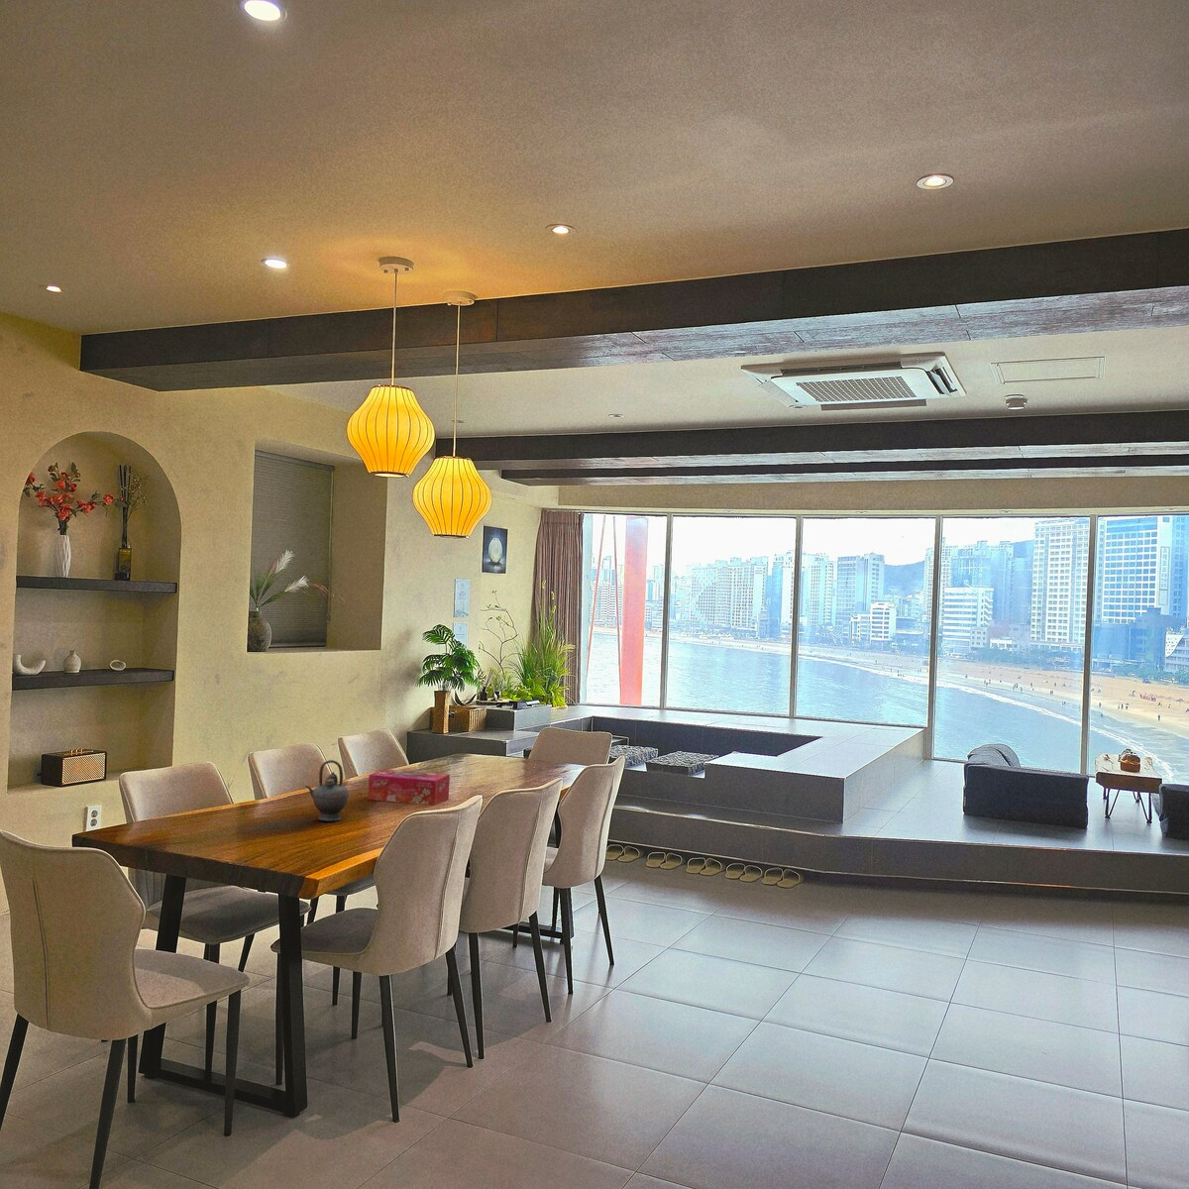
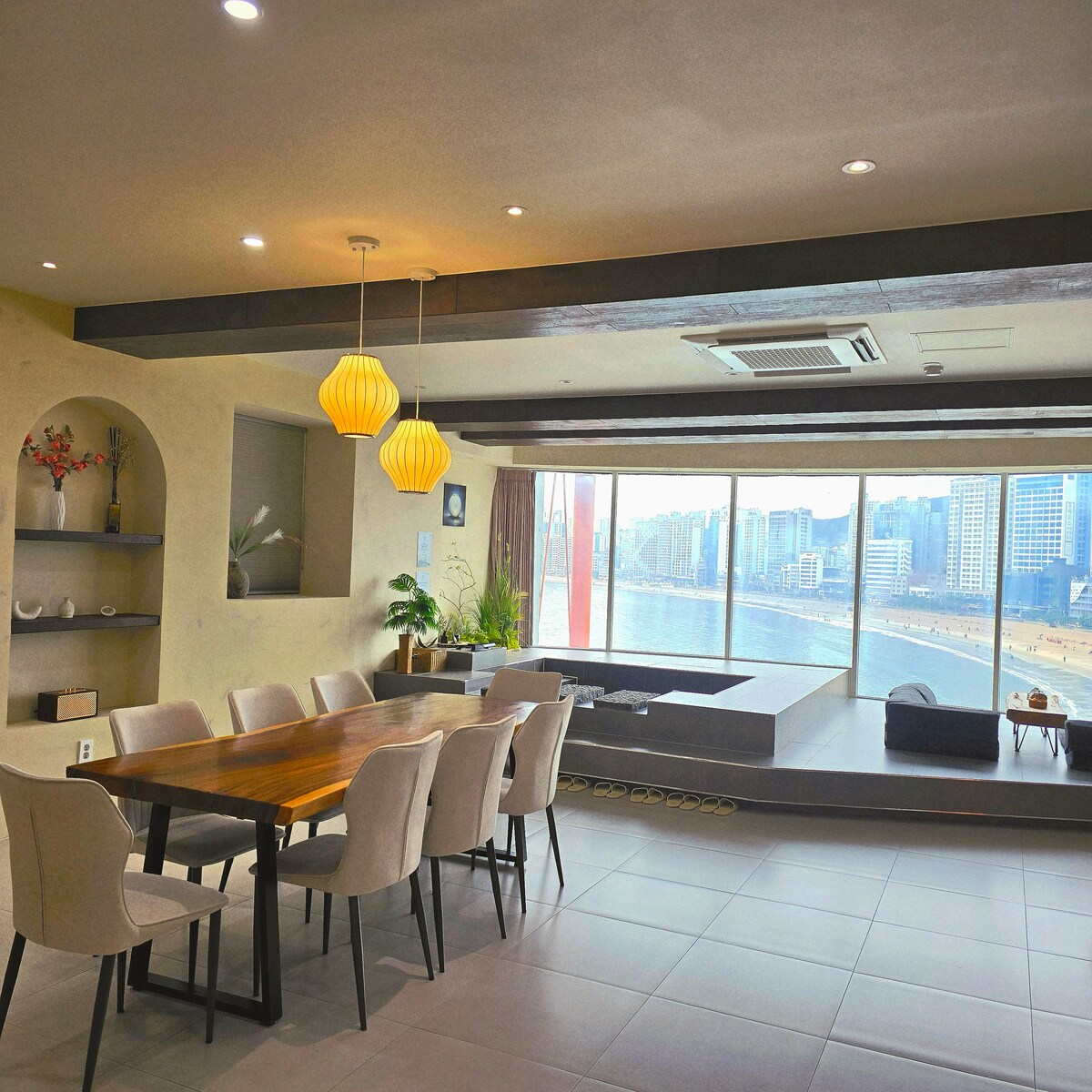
- teapot [304,759,350,822]
- tissue box [367,768,451,807]
